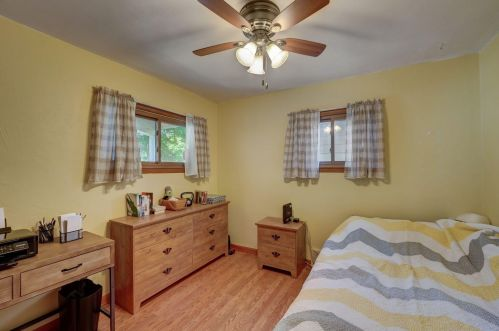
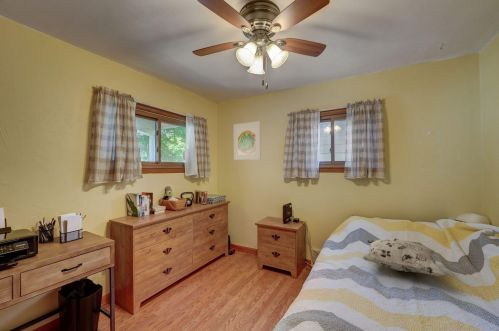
+ decorative pillow [361,237,446,277]
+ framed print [233,120,262,161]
